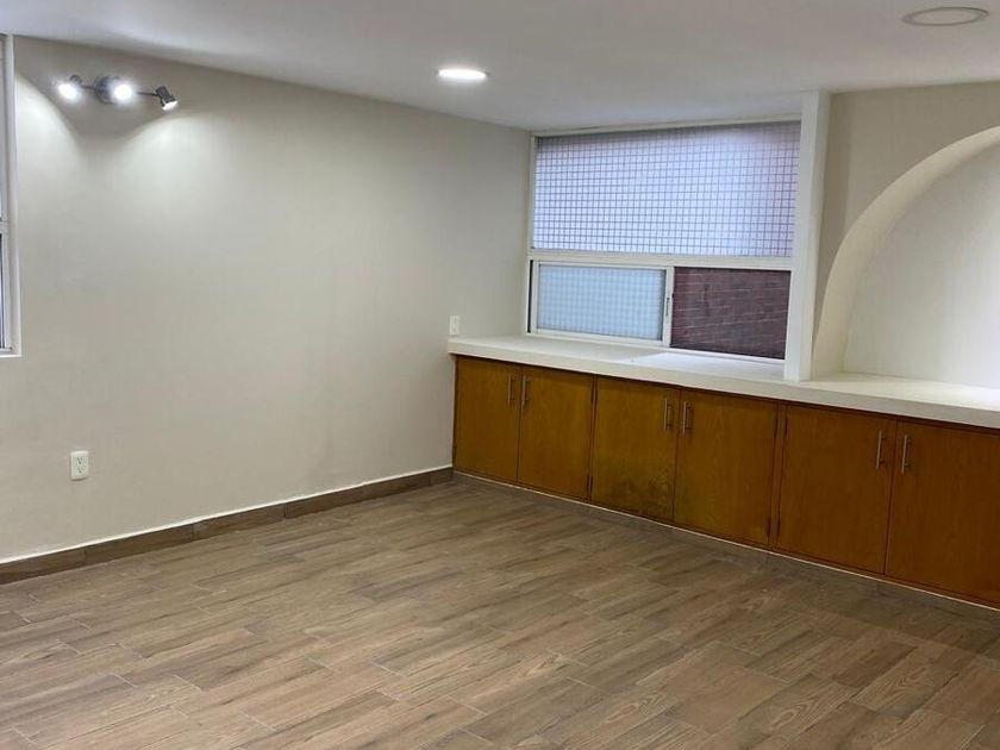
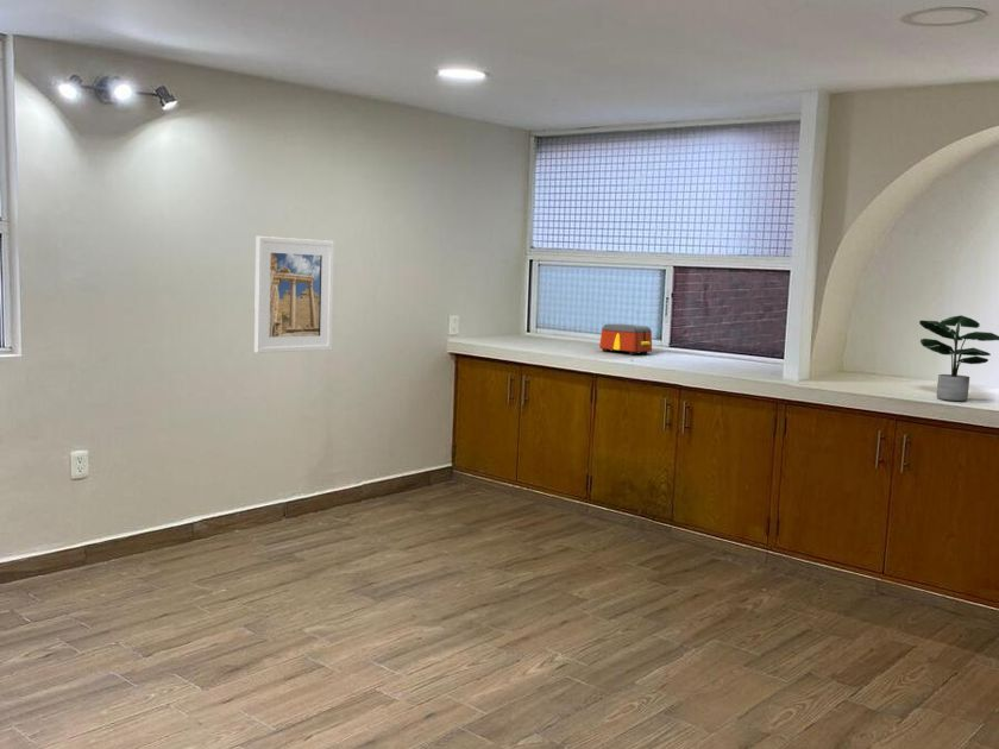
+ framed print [253,235,335,354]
+ toaster [598,323,653,355]
+ potted plant [918,314,999,402]
